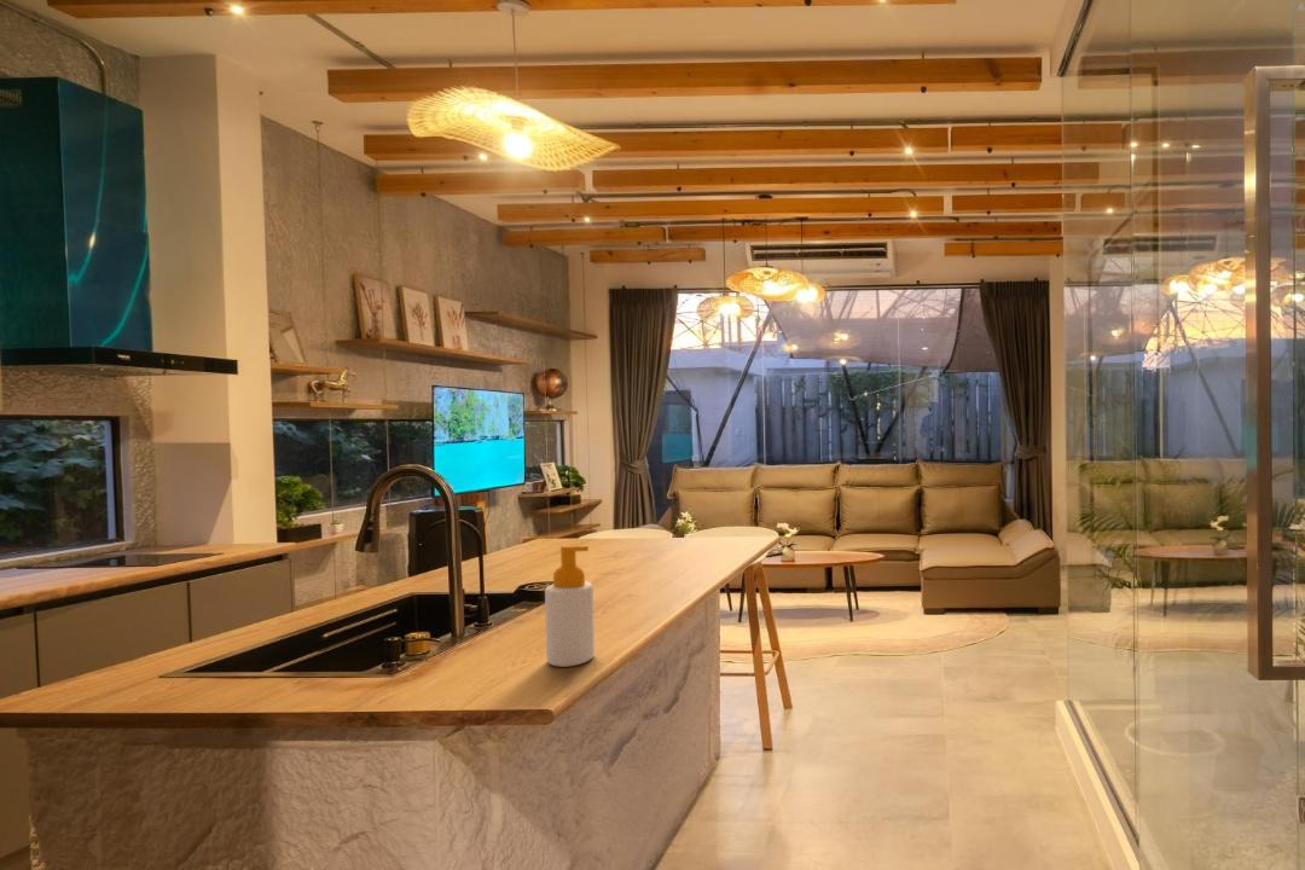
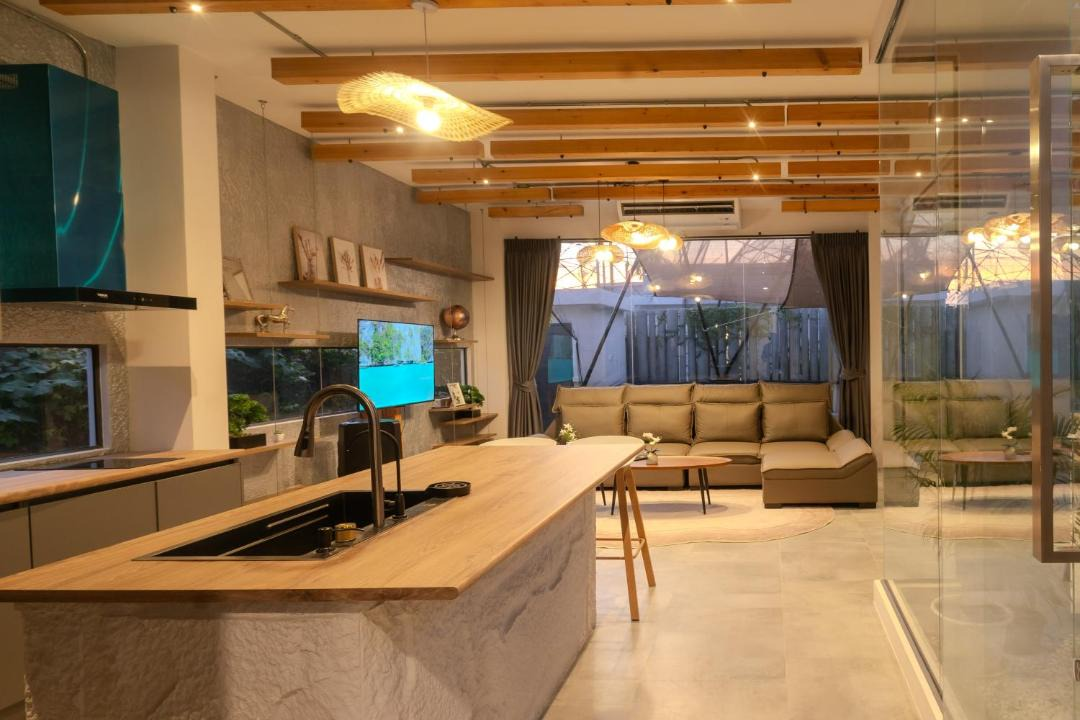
- soap bottle [544,544,596,668]
